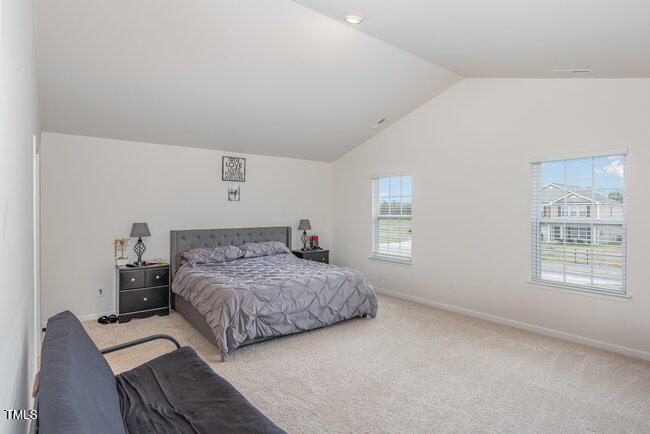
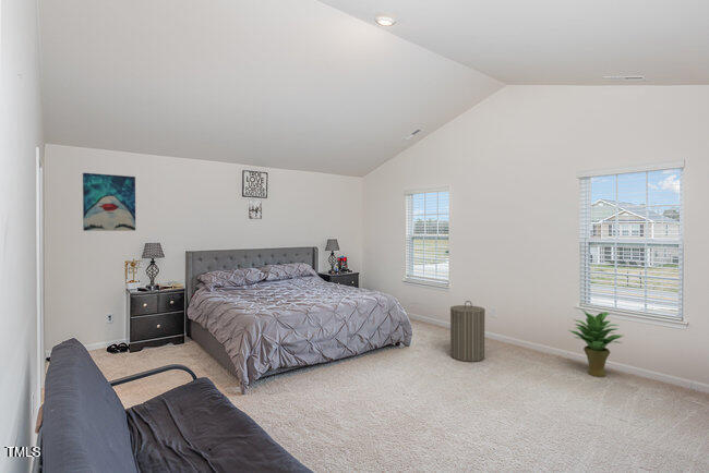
+ laundry hamper [449,300,486,363]
+ wall art [82,172,136,232]
+ potted plant [567,308,625,378]
